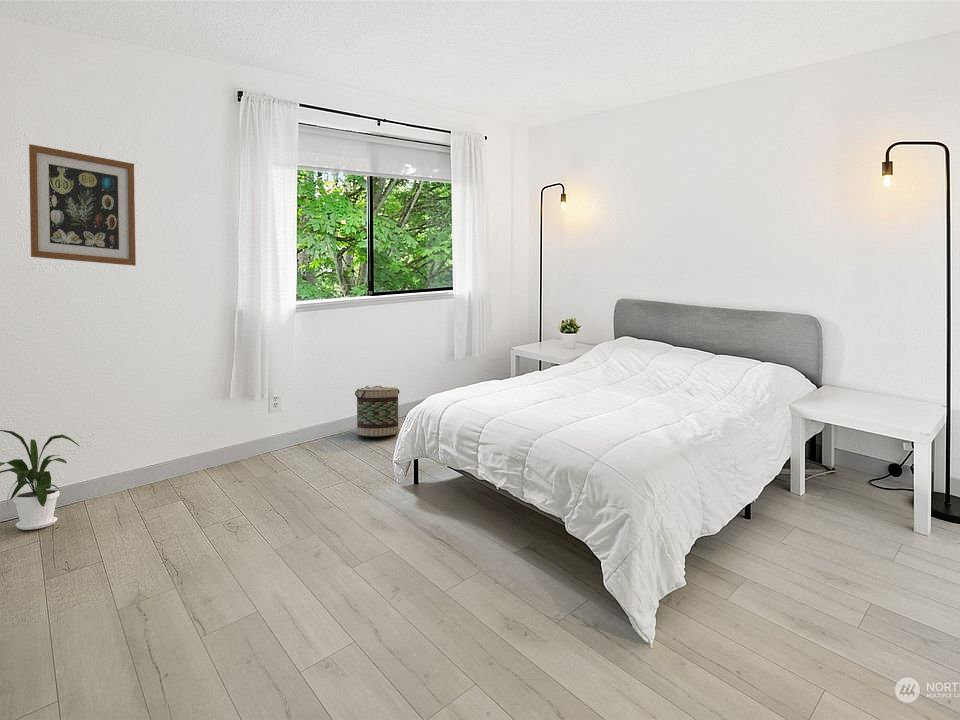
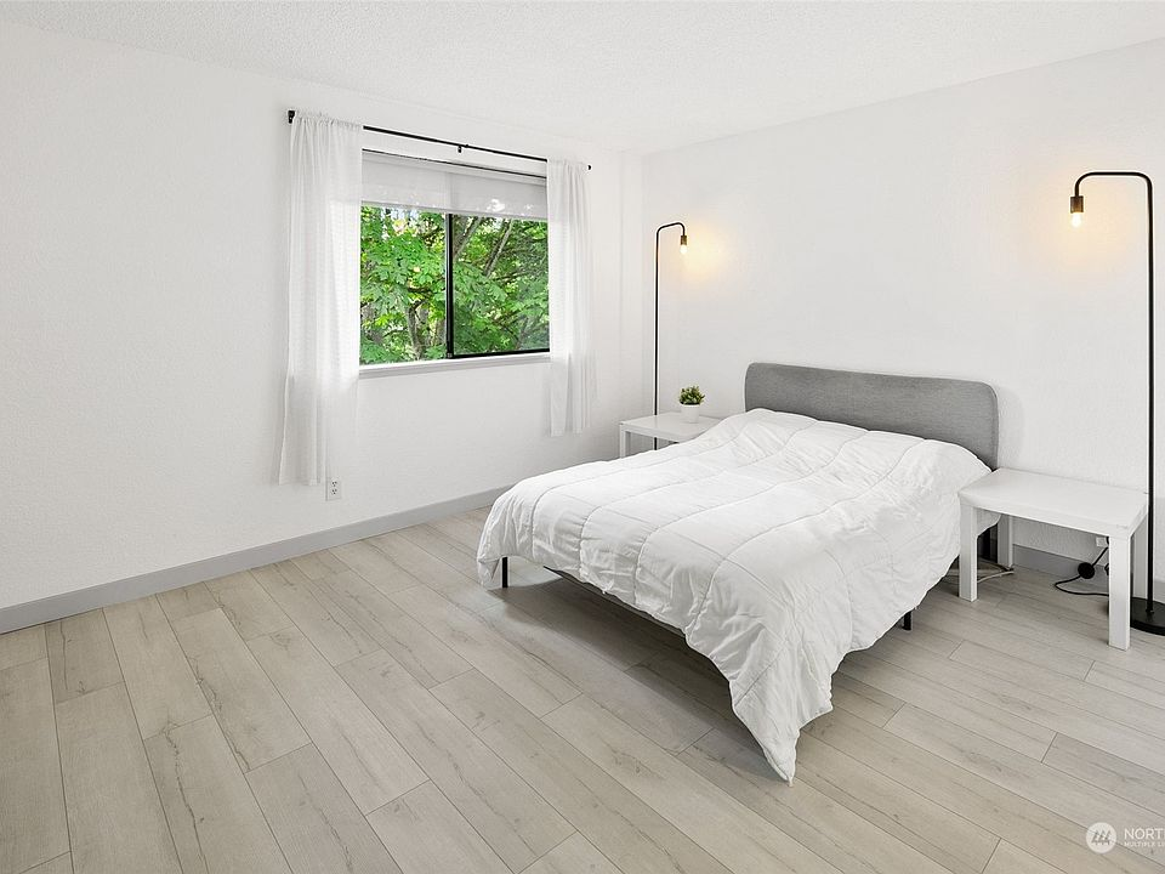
- wall art [28,143,137,267]
- basket [354,385,400,437]
- house plant [0,429,80,531]
